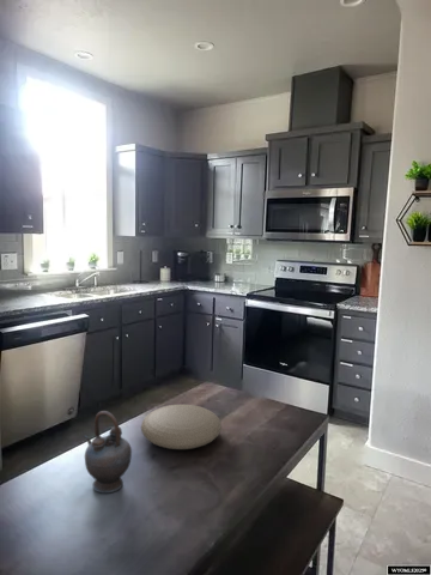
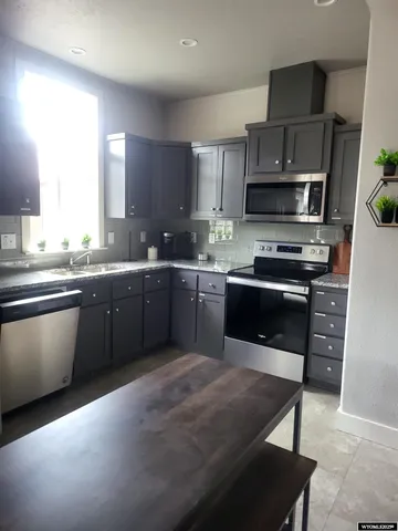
- teapot [83,410,133,494]
- plate [140,404,223,450]
